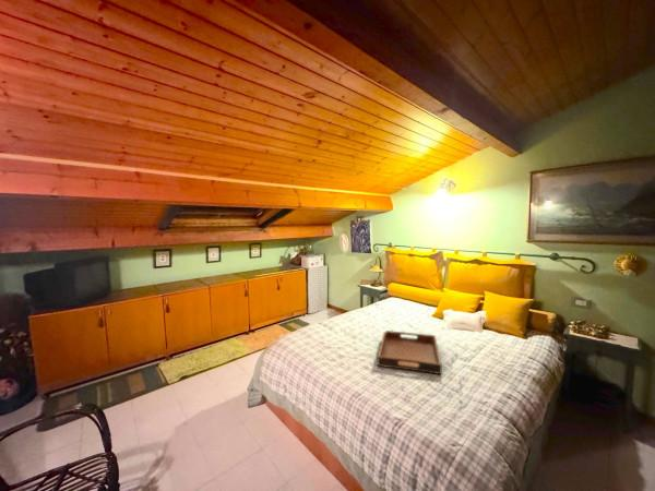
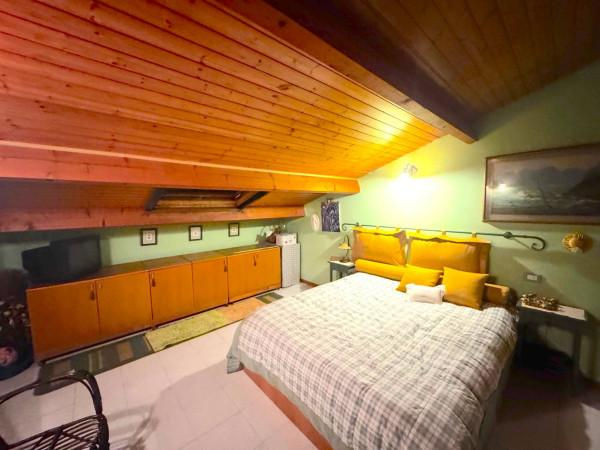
- serving tray [377,330,443,375]
